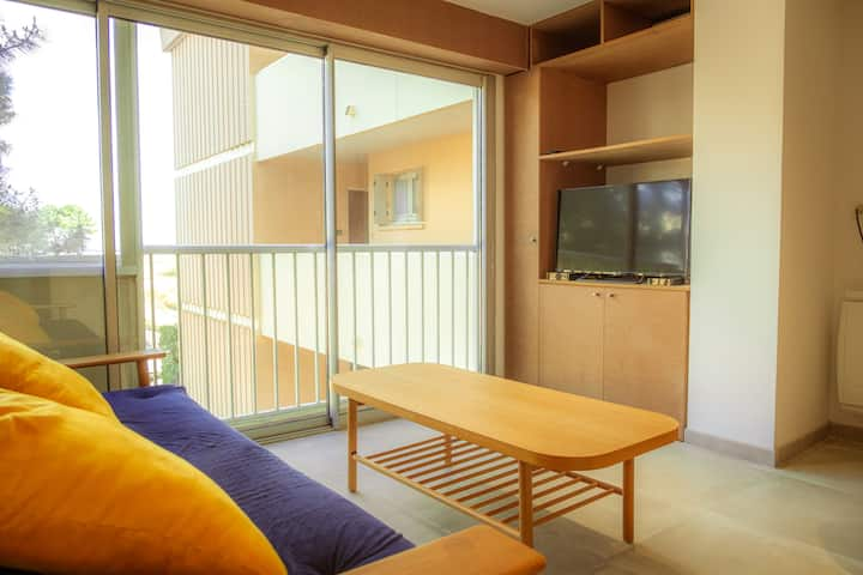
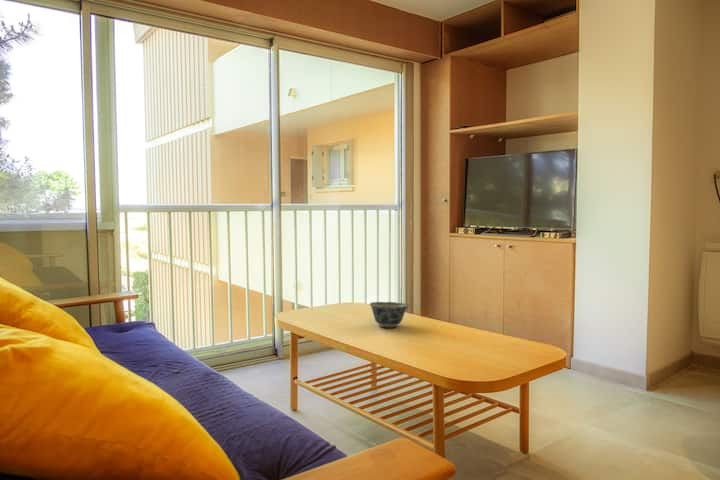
+ bowl [369,301,410,328]
